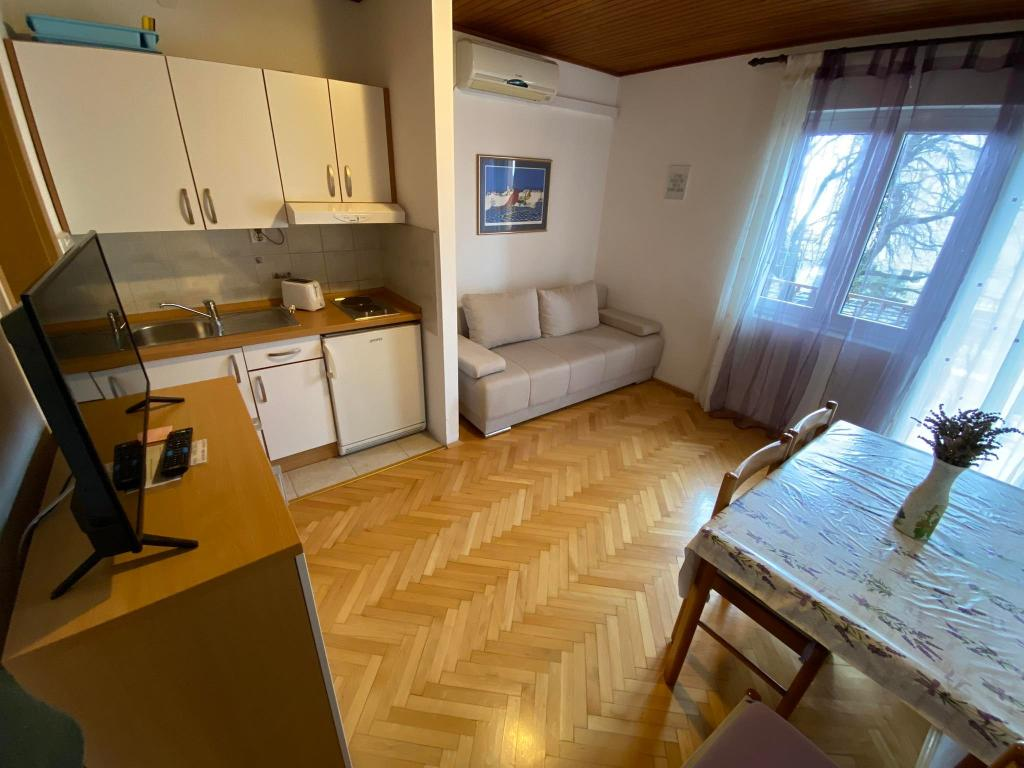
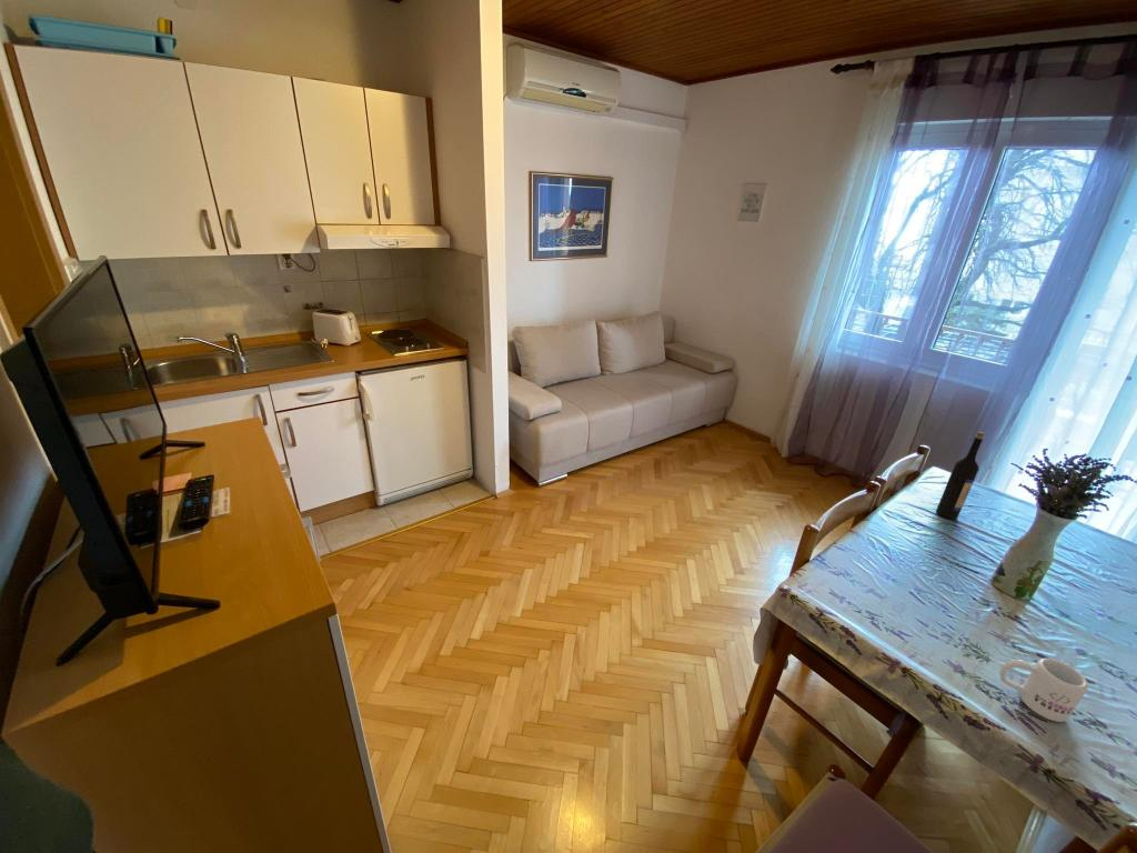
+ wine bottle [935,431,985,520]
+ mug [998,658,1089,723]
